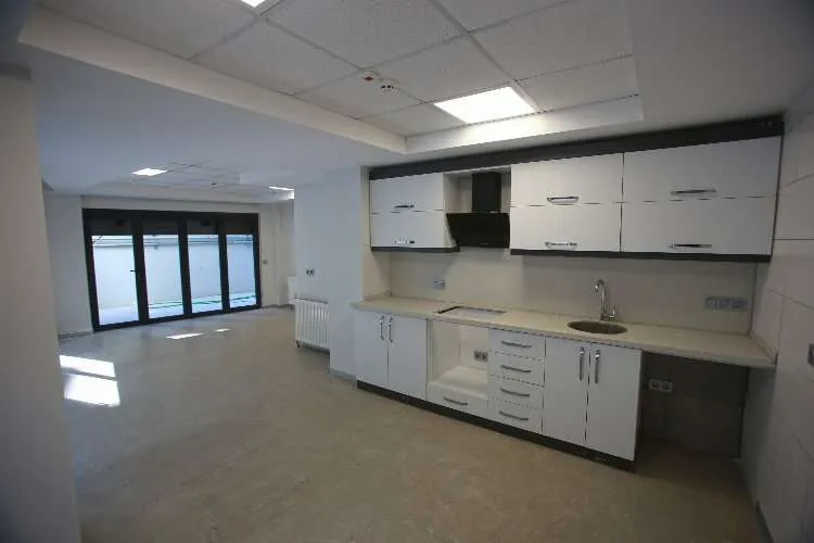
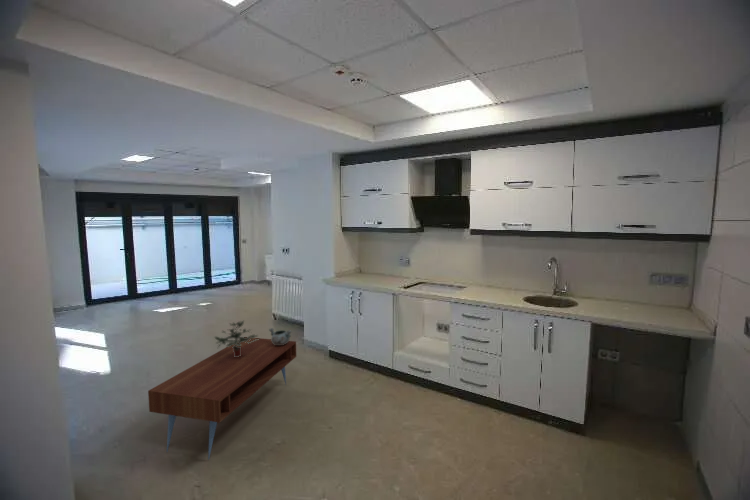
+ decorative bowl [268,327,293,345]
+ coffee table [147,336,297,461]
+ potted plant [213,320,259,357]
